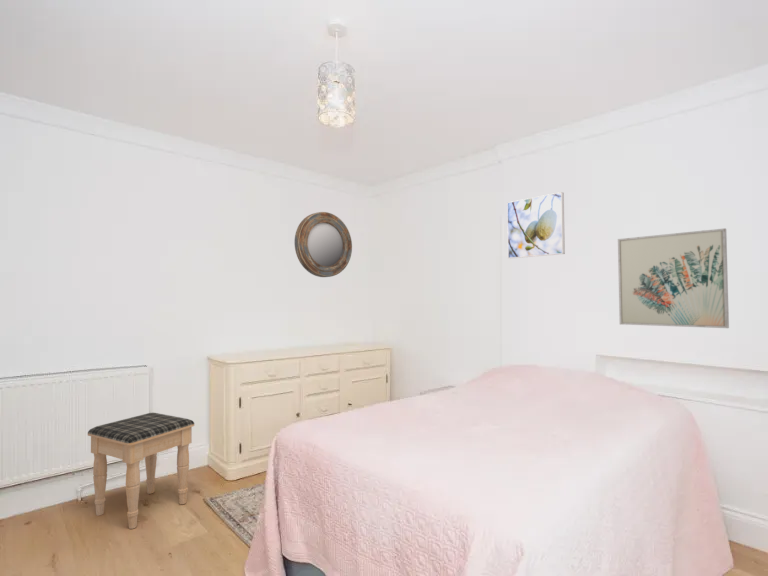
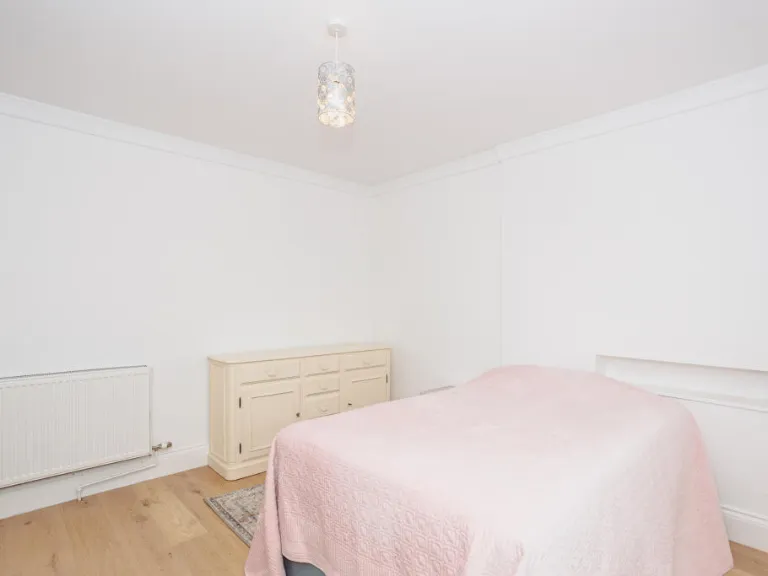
- footstool [87,412,195,530]
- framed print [506,191,566,260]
- wall art [617,227,730,329]
- home mirror [294,211,353,278]
